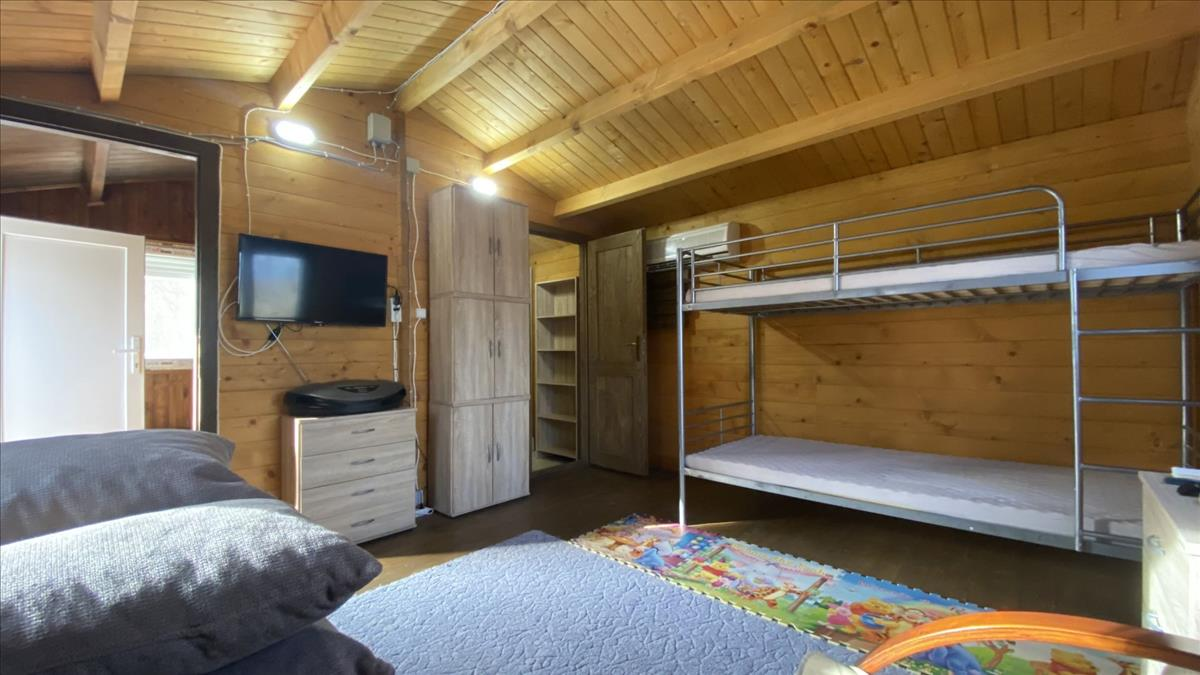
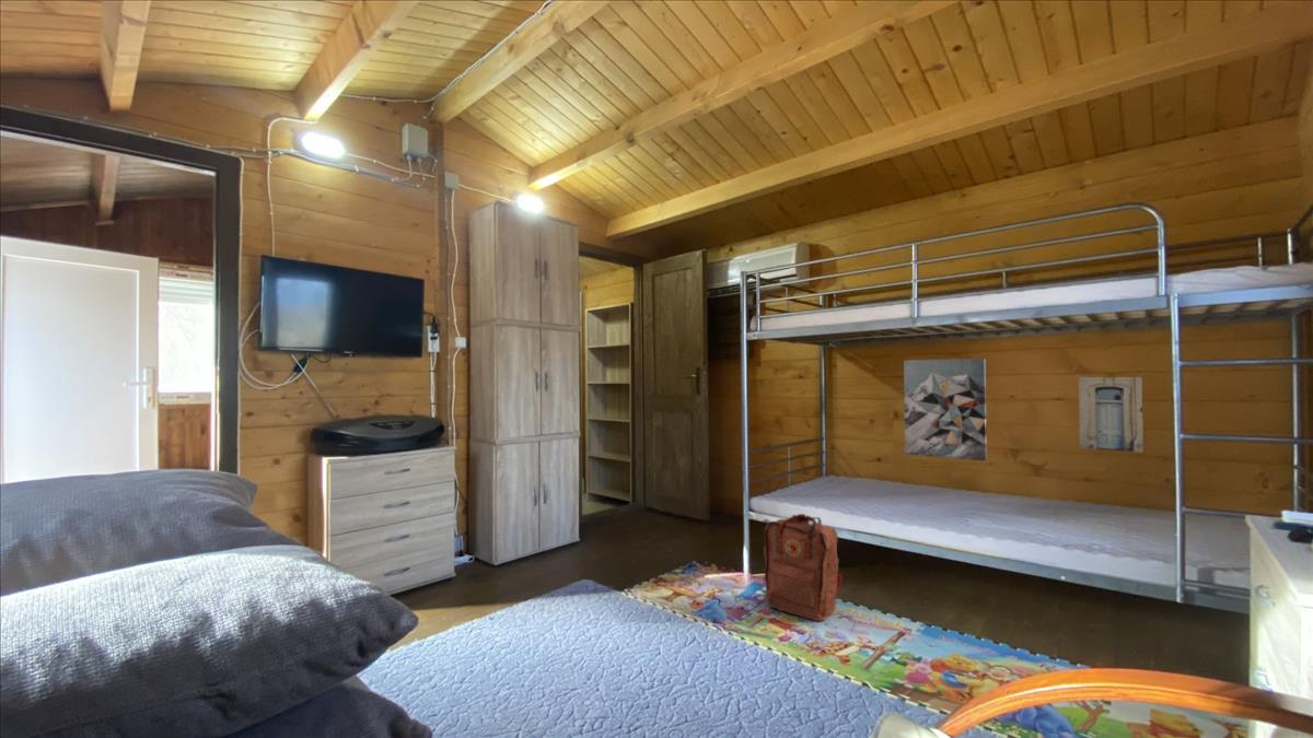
+ backpack [763,513,843,622]
+ wall art [903,358,988,462]
+ wall art [1078,376,1144,454]
